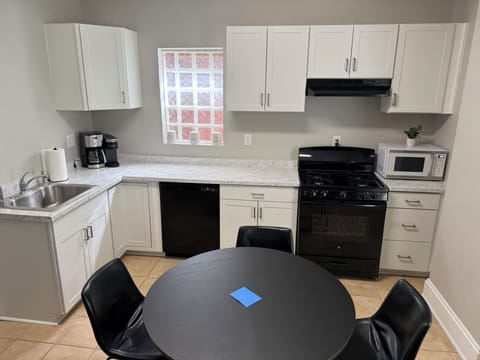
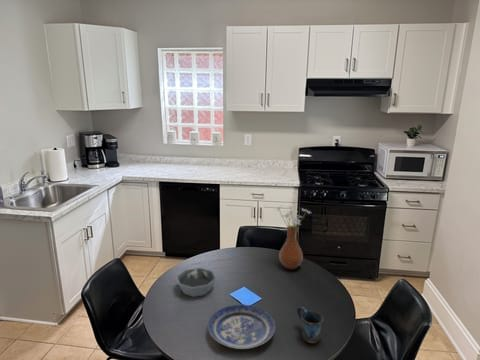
+ plate [207,304,276,350]
+ vase [271,204,312,270]
+ bowl [175,267,217,298]
+ mug [296,305,324,344]
